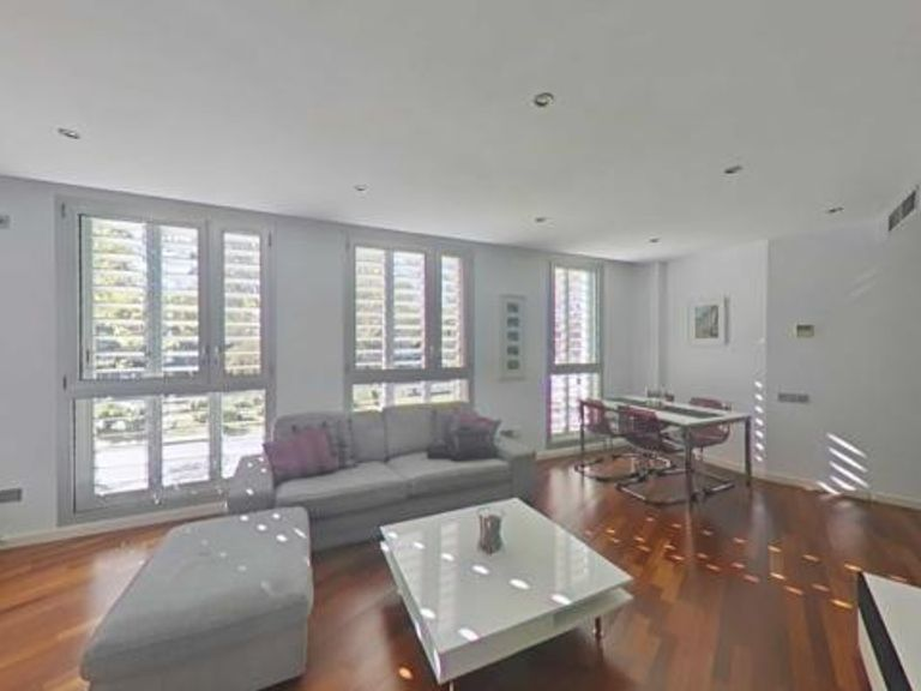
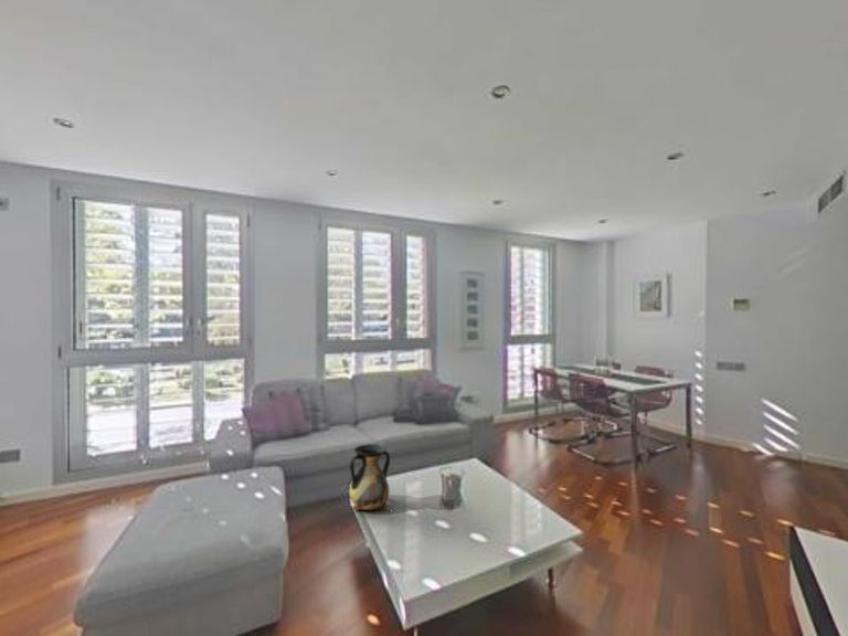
+ vase [348,443,391,511]
